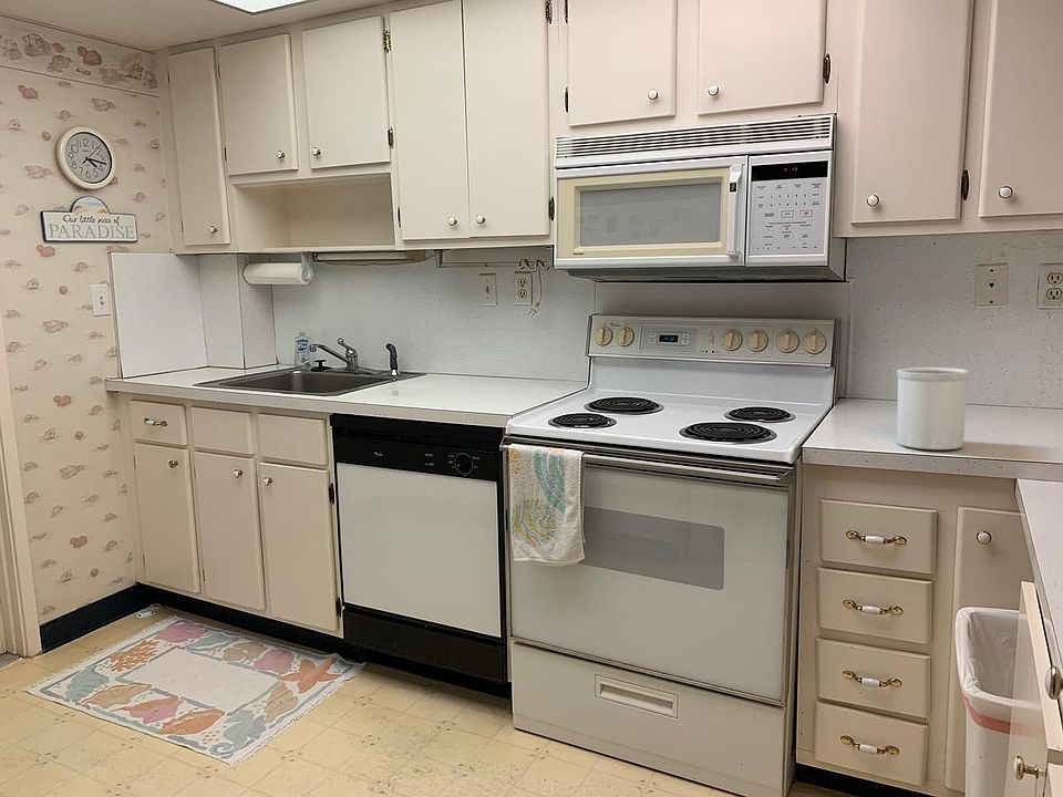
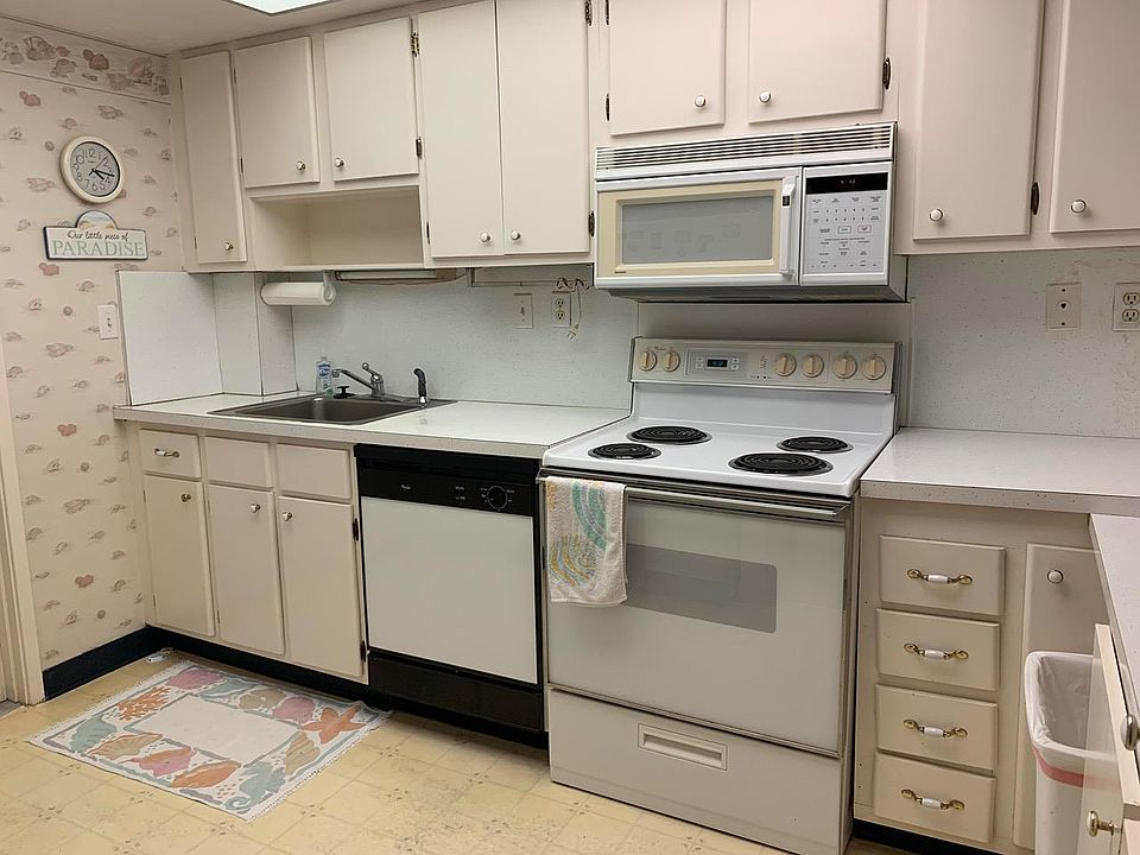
- utensil holder [896,366,970,451]
